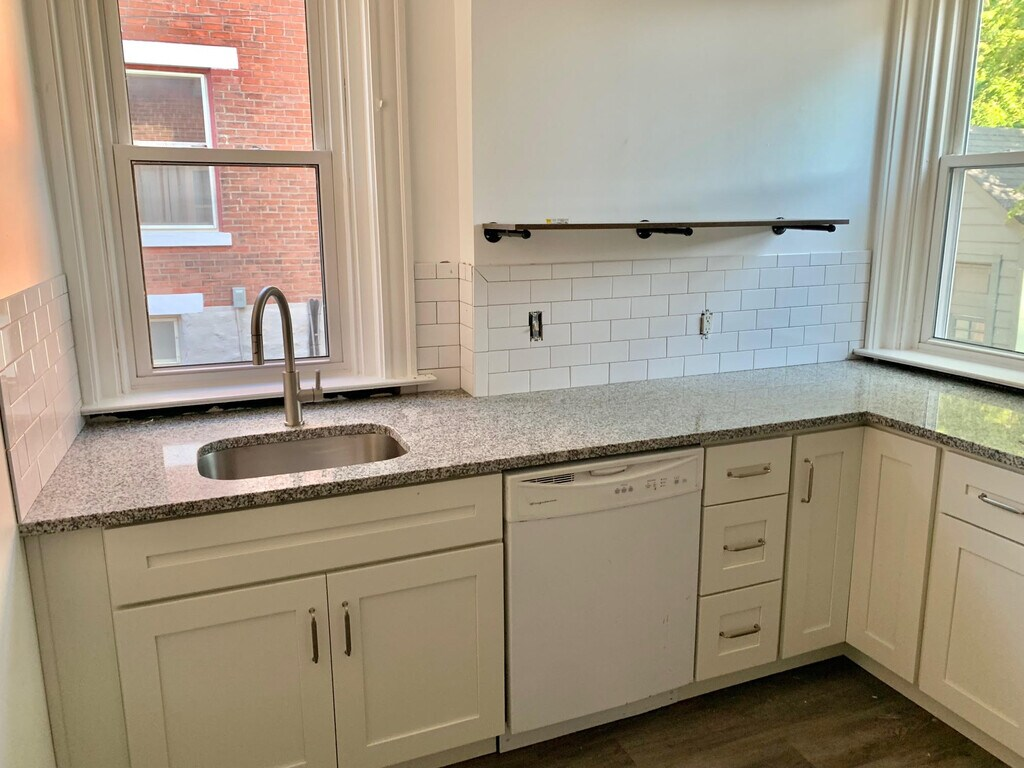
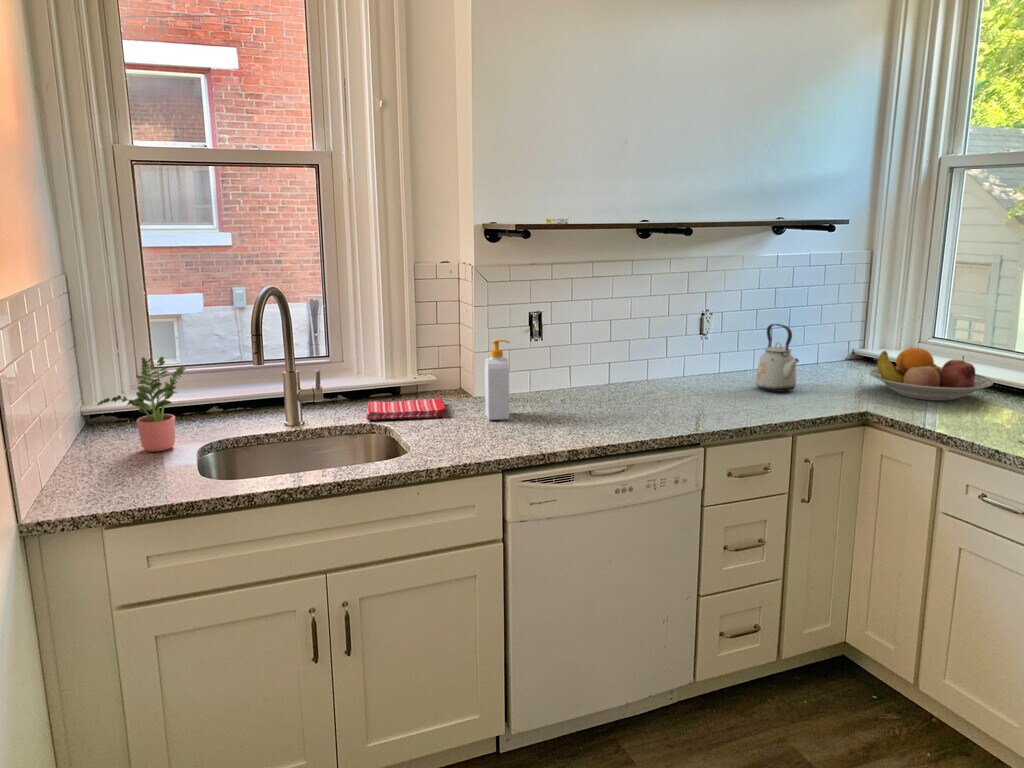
+ potted plant [96,356,187,452]
+ soap bottle [484,339,511,421]
+ dish towel [365,397,447,421]
+ kettle [754,323,800,393]
+ fruit bowl [869,347,994,402]
